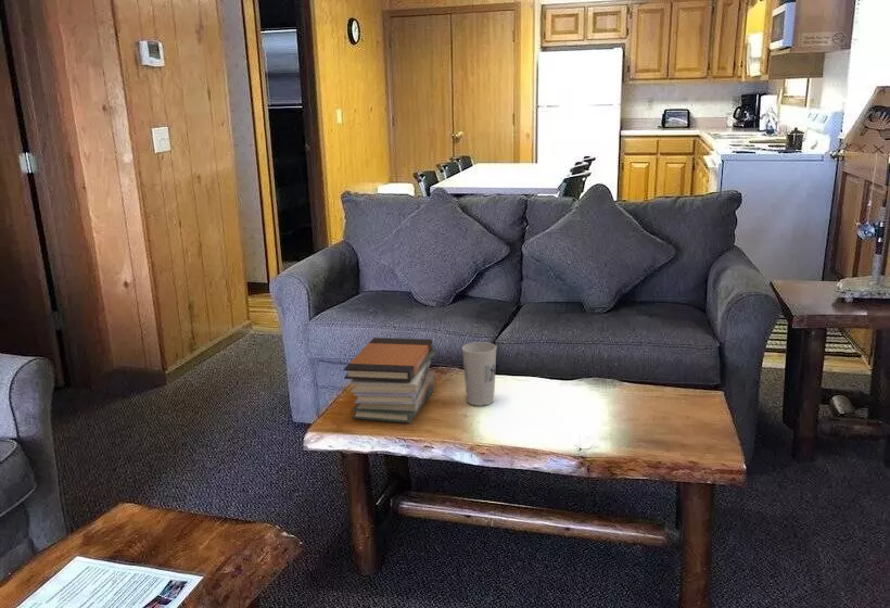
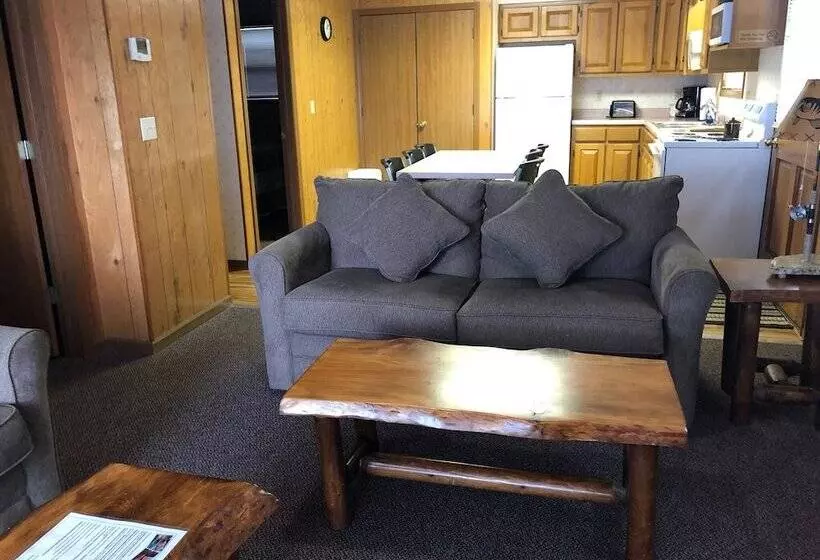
- cup [461,341,498,407]
- book stack [343,337,437,423]
